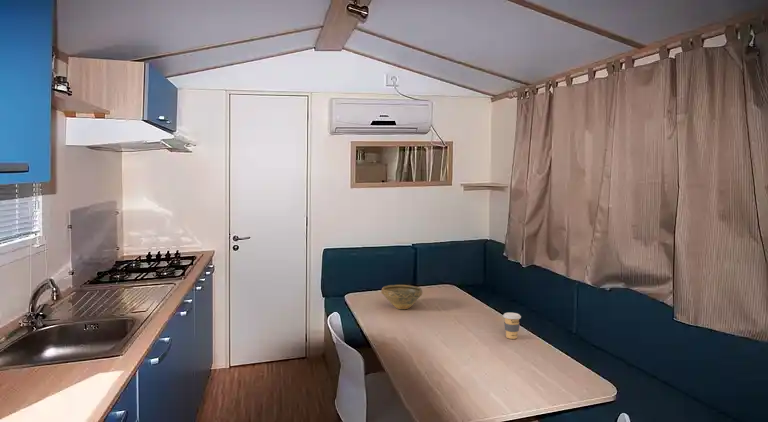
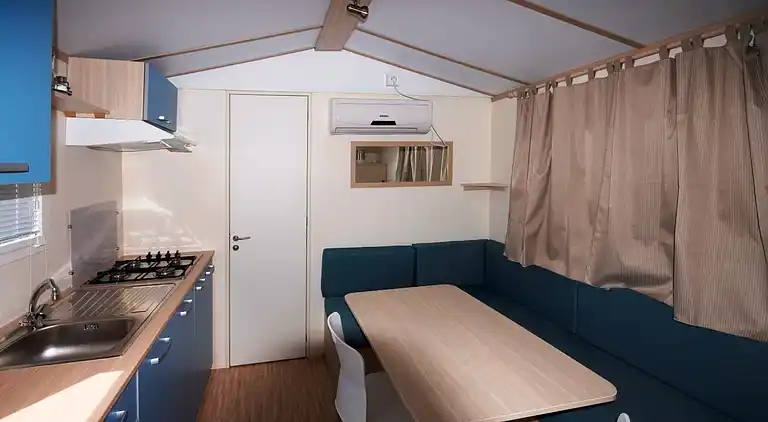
- bowl [380,284,423,310]
- coffee cup [502,312,522,340]
